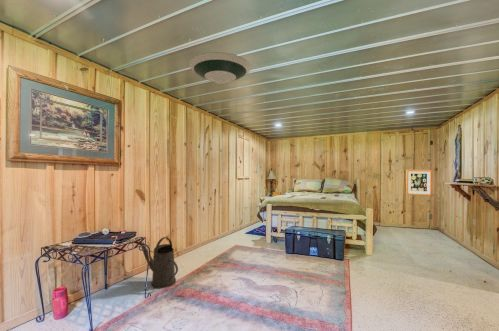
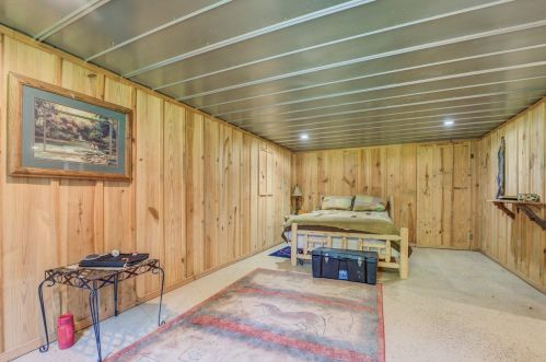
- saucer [188,51,252,85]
- watering can [140,236,179,289]
- wall art [405,169,433,197]
